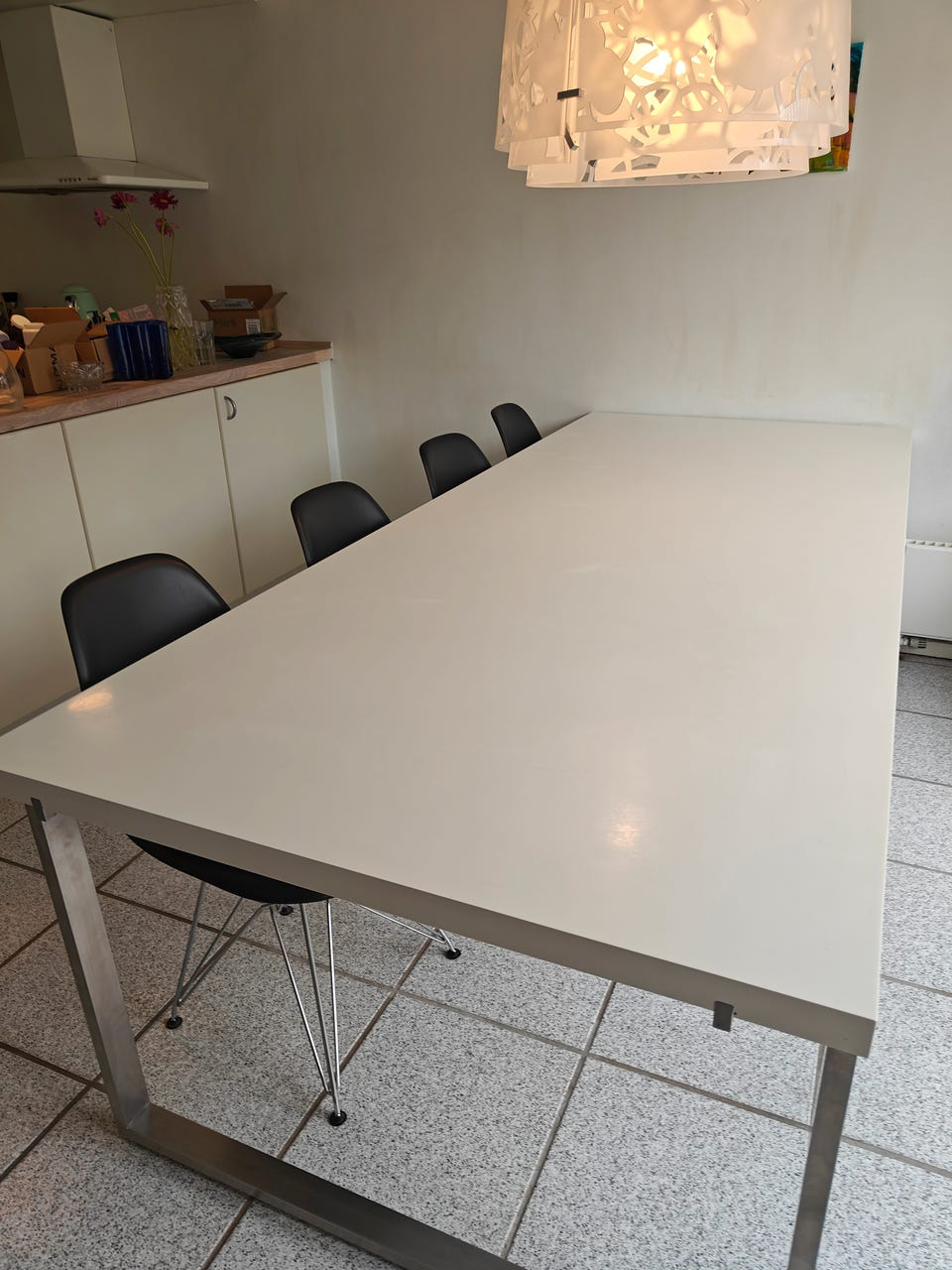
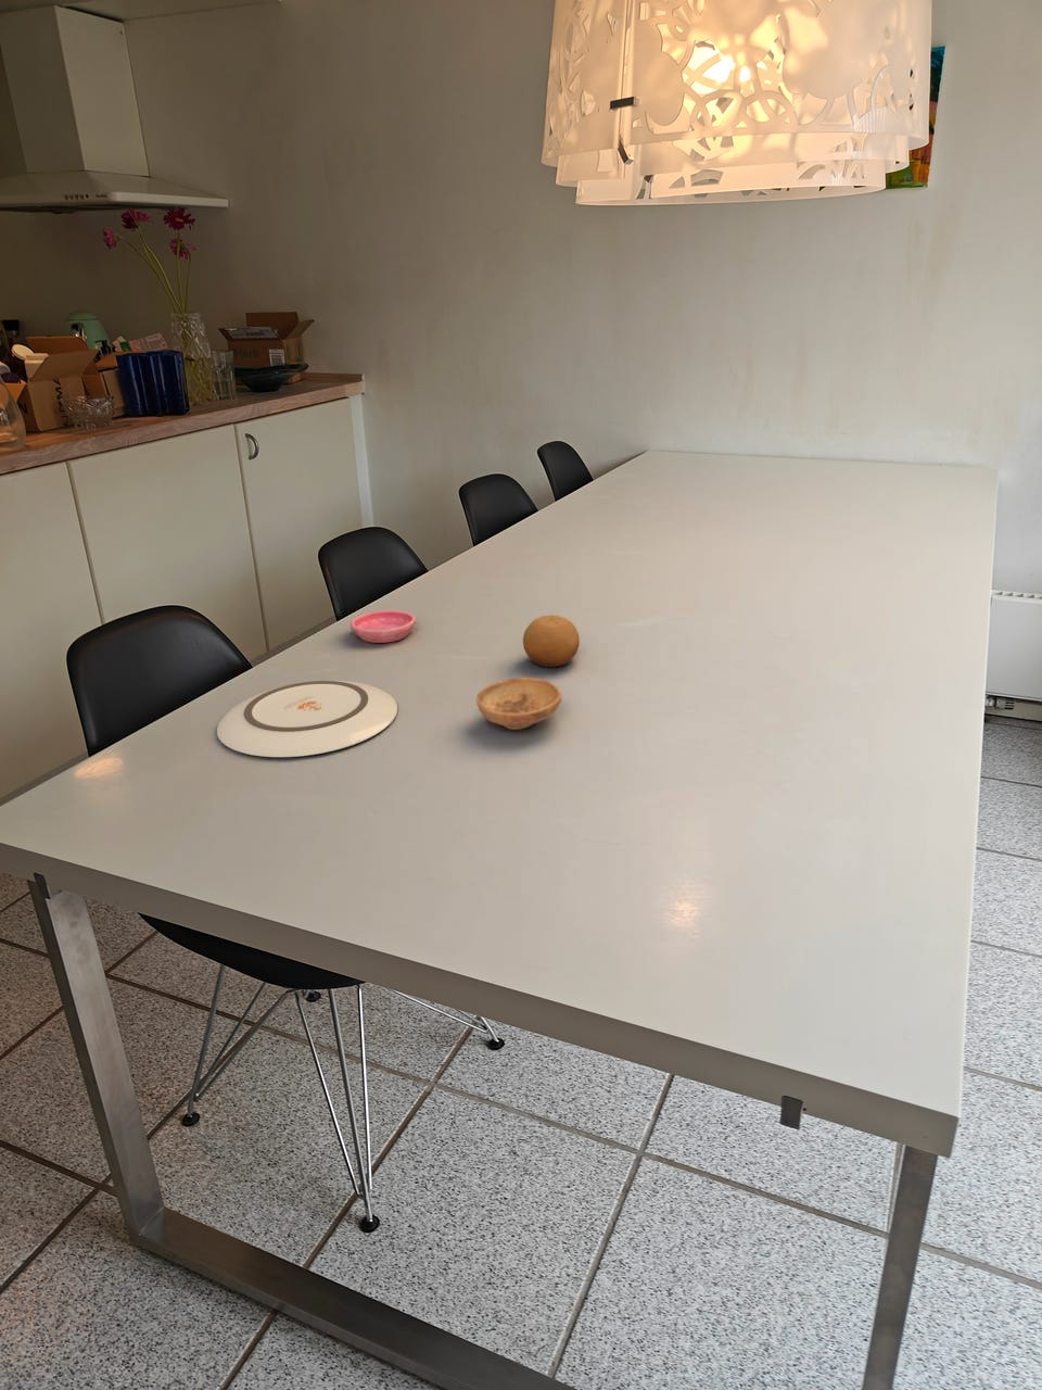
+ fruit [522,614,581,668]
+ saucer [349,610,417,644]
+ plate [216,680,398,758]
+ bowl [475,676,564,731]
